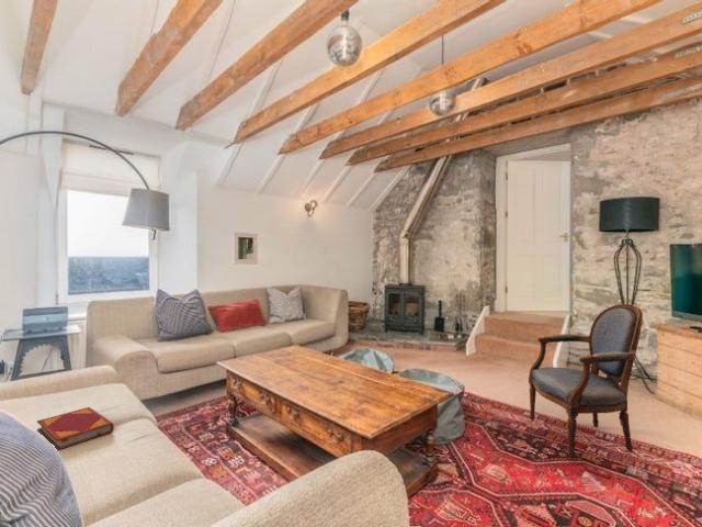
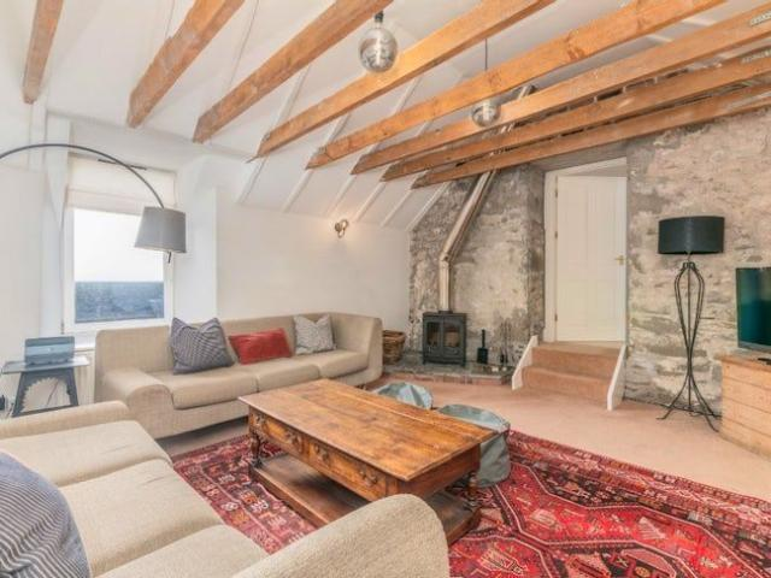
- armchair [528,303,644,460]
- hardback book [36,406,115,451]
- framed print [231,231,259,265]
